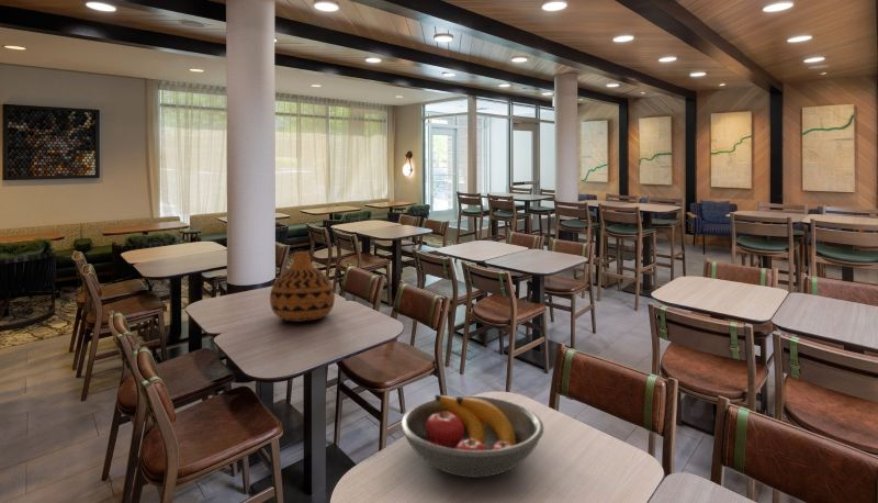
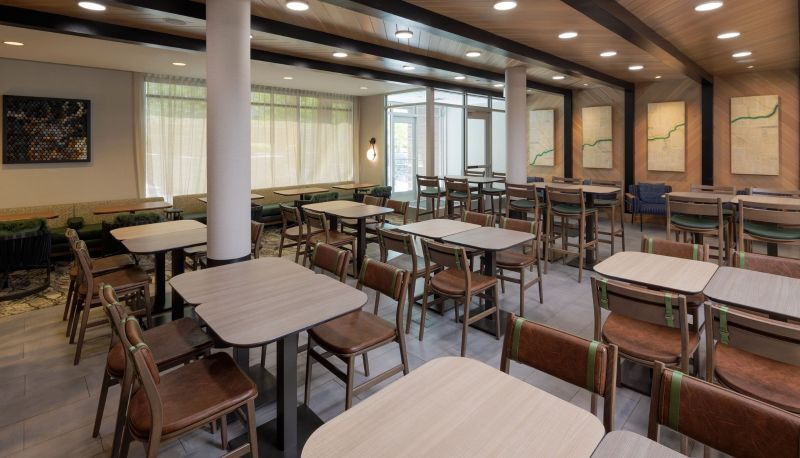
- fruit bowl [399,393,544,479]
- vase [269,250,336,323]
